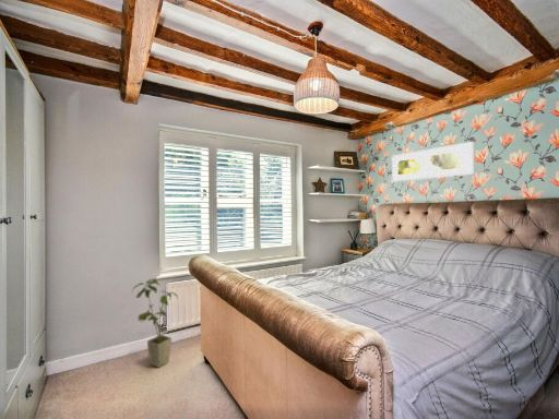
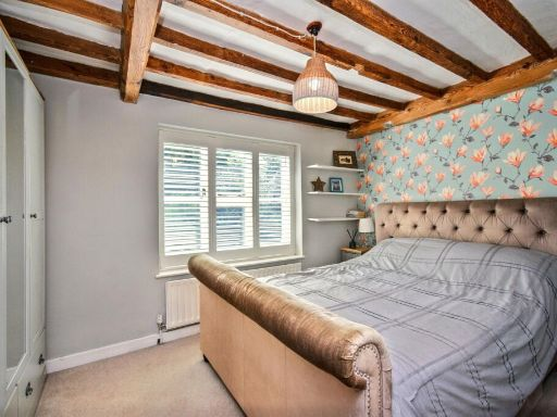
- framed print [391,141,474,182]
- house plant [130,278,179,369]
